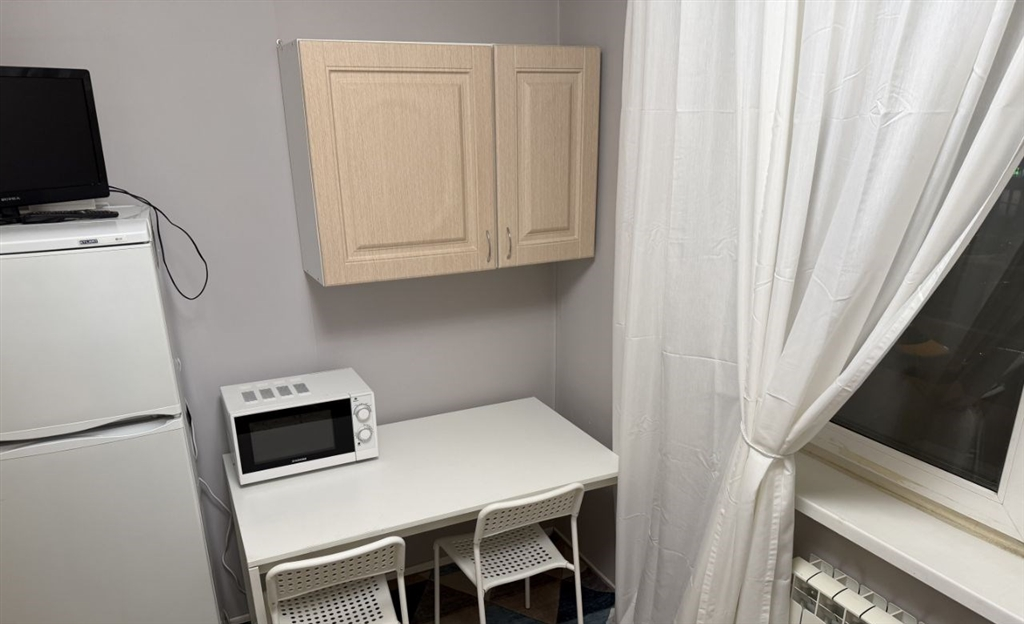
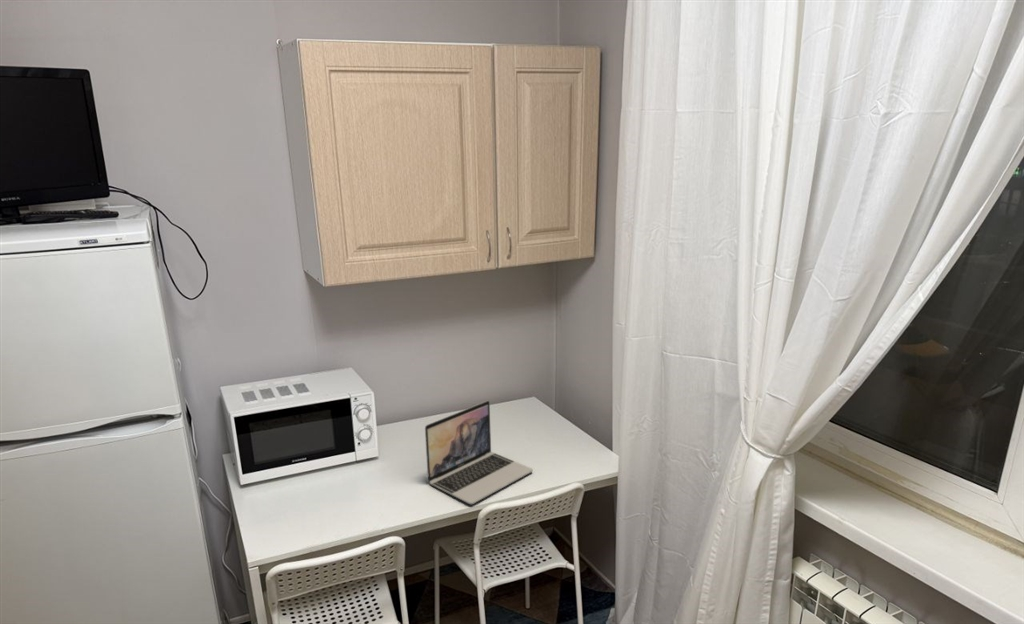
+ laptop [424,400,534,505]
